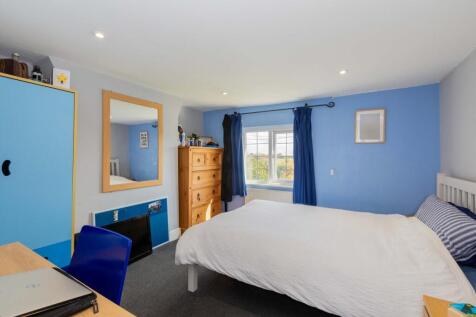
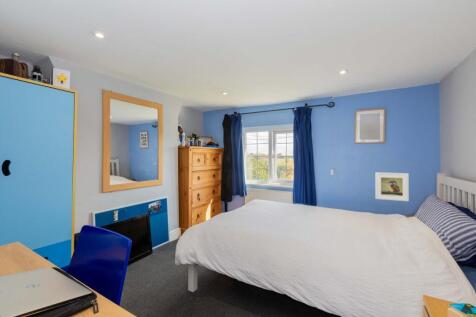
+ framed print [375,172,410,202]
